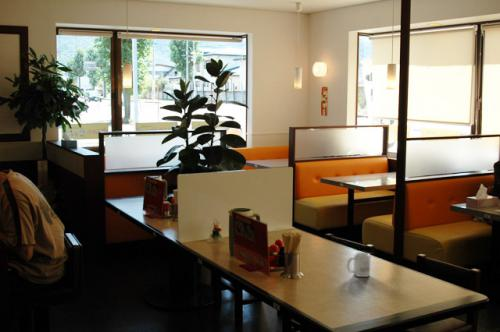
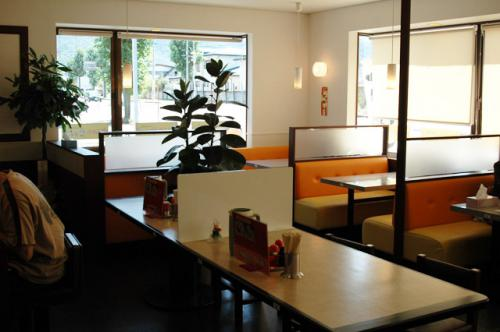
- mug [346,251,371,278]
